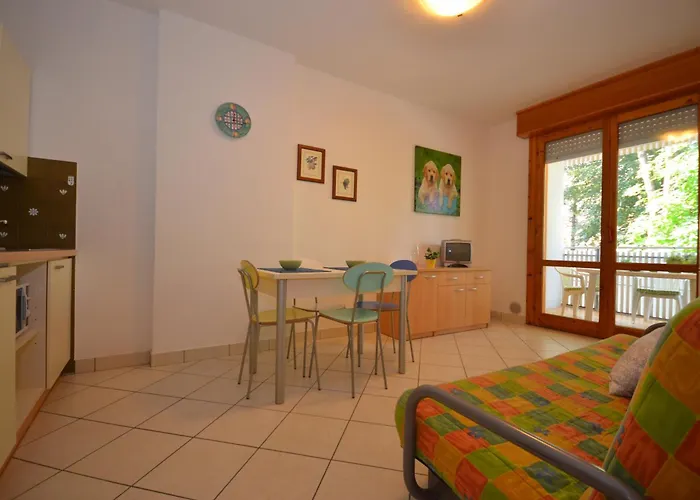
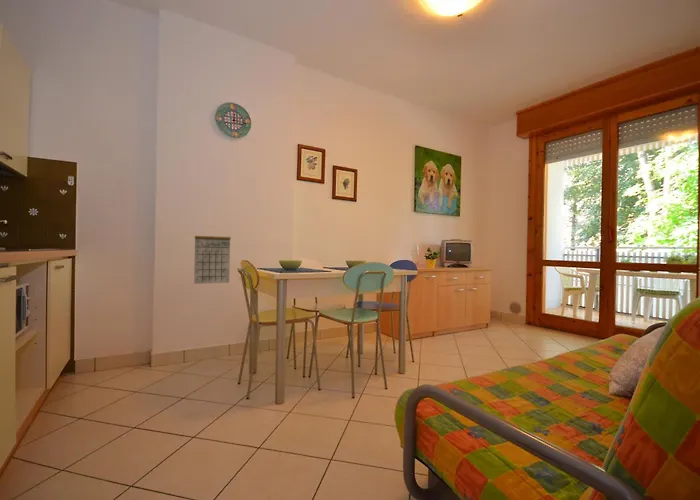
+ calendar [193,225,232,285]
